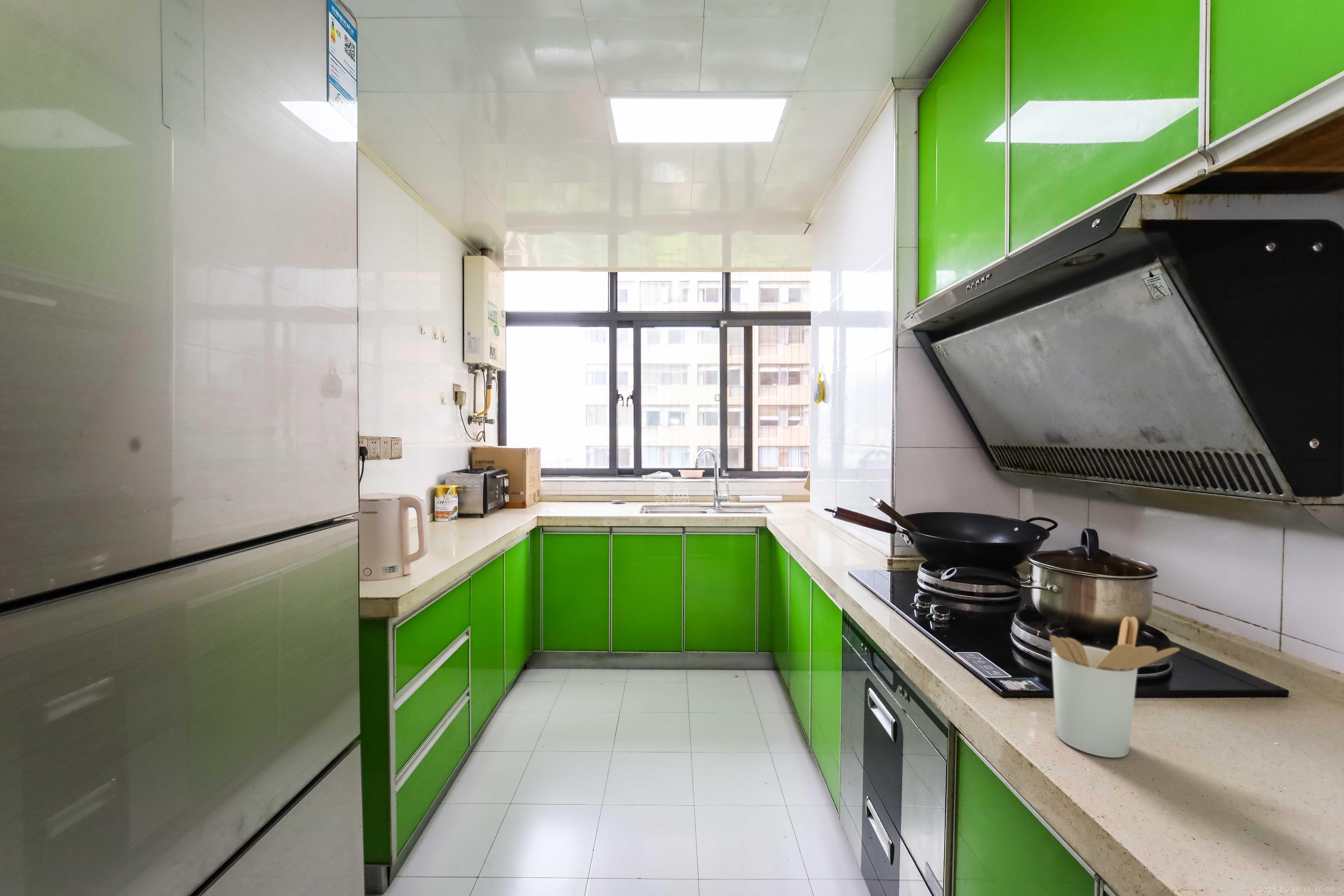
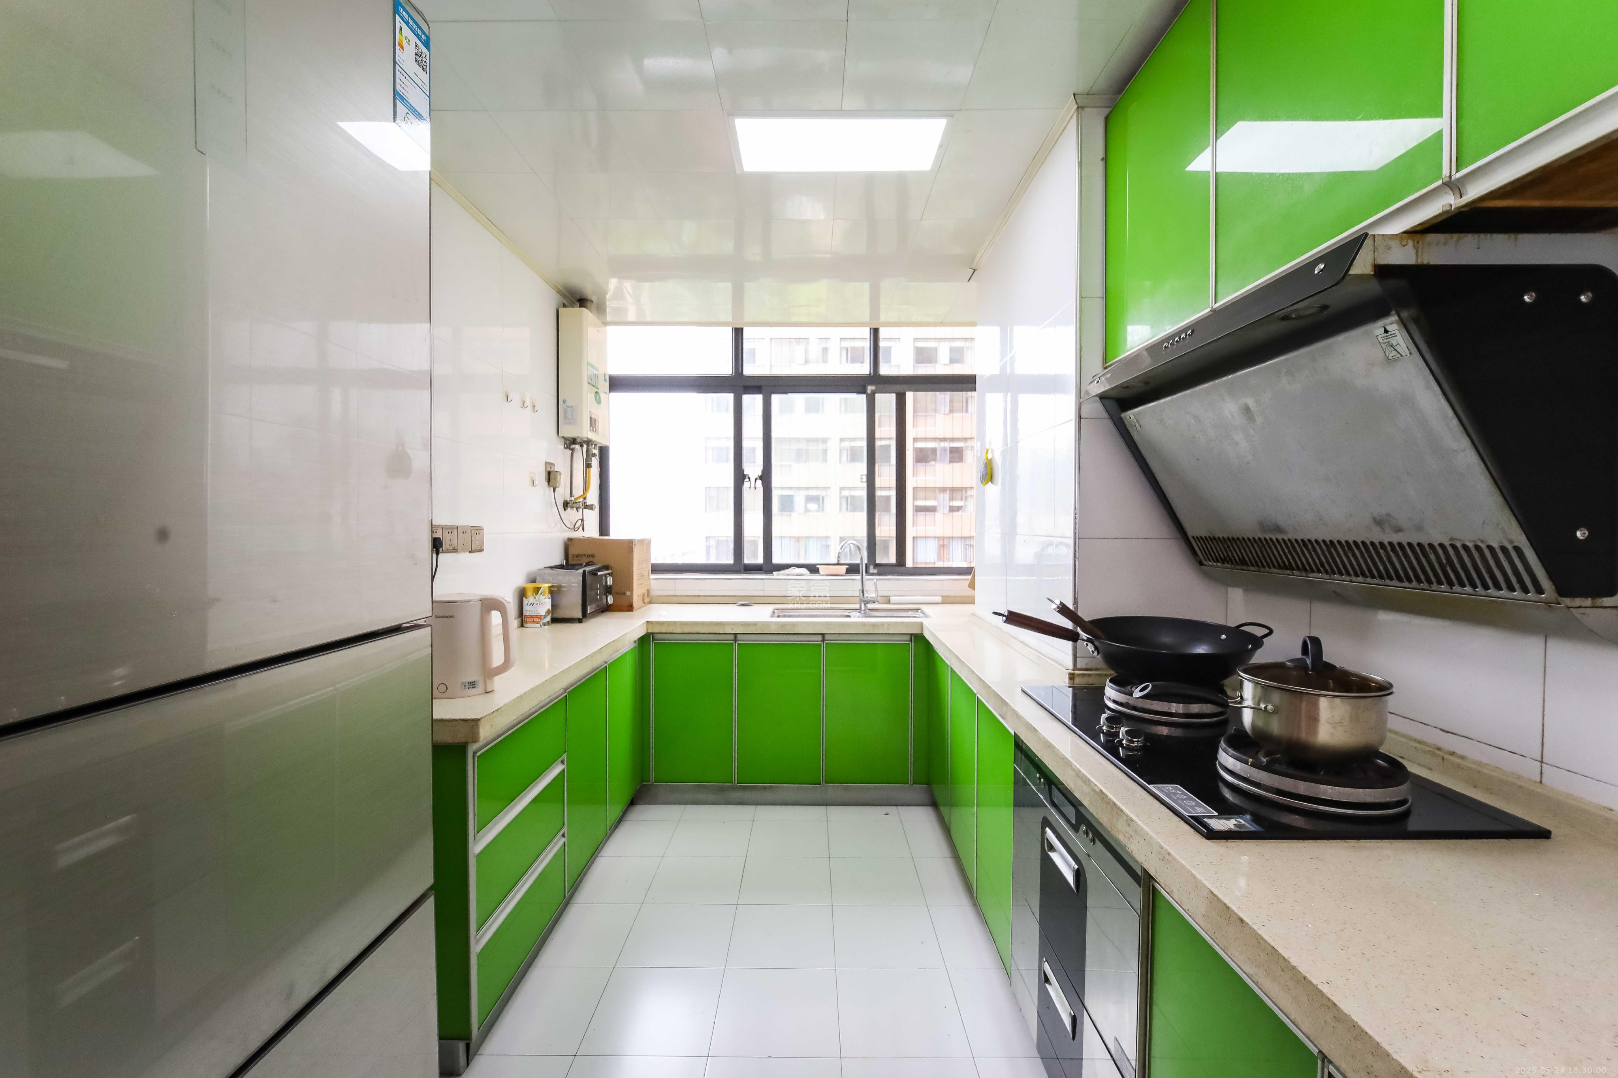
- utensil holder [1049,616,1180,758]
